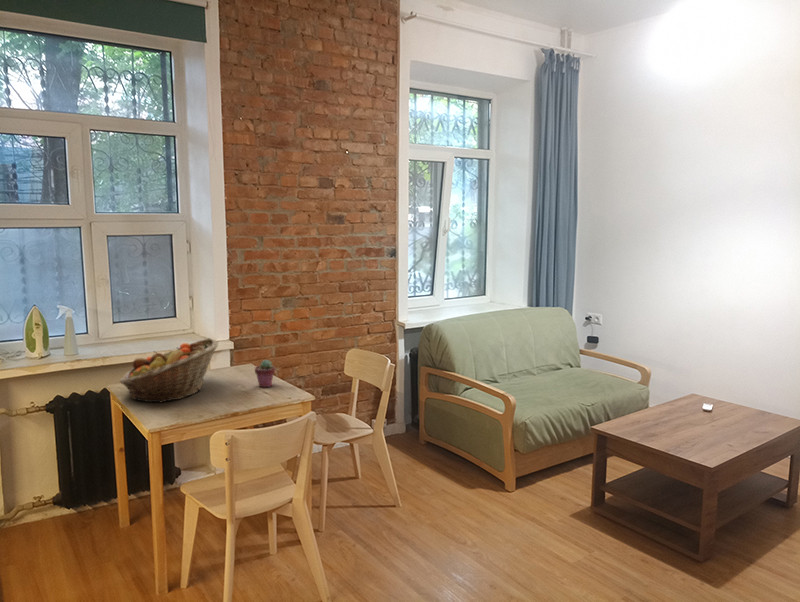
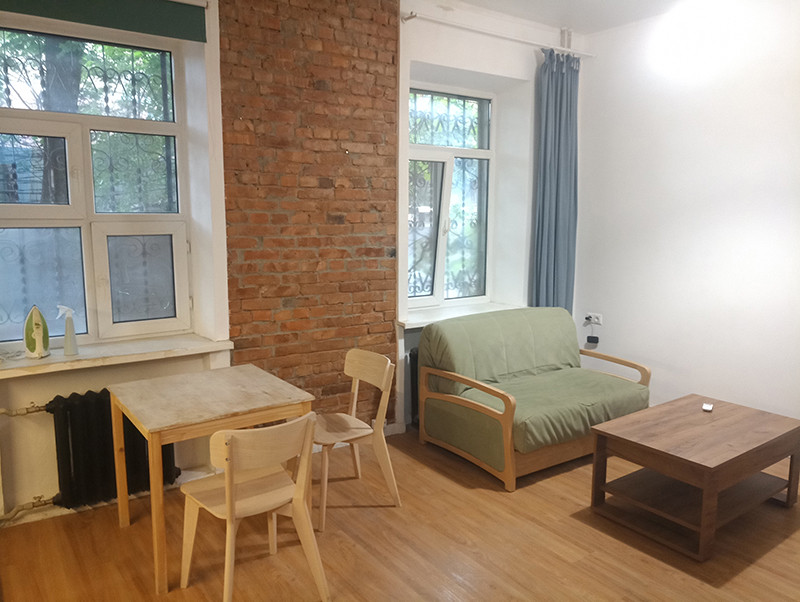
- fruit basket [119,337,219,404]
- potted succulent [254,359,276,388]
